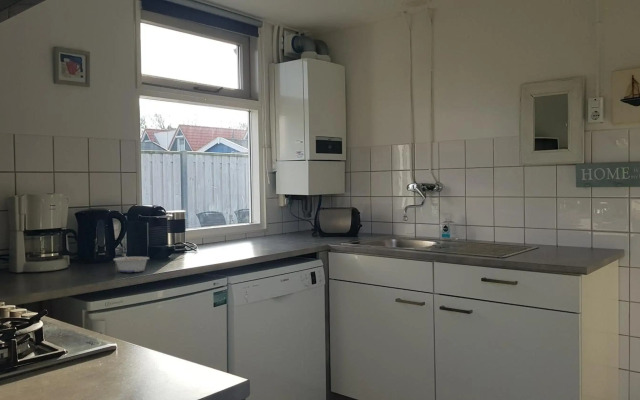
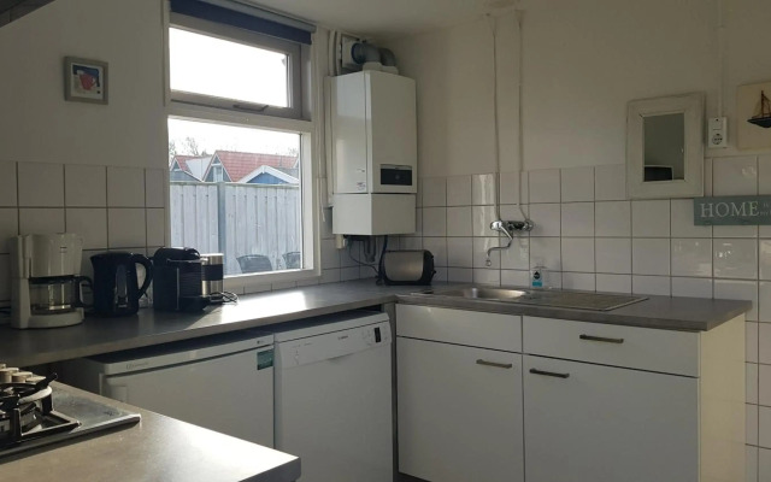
- legume [112,253,150,273]
